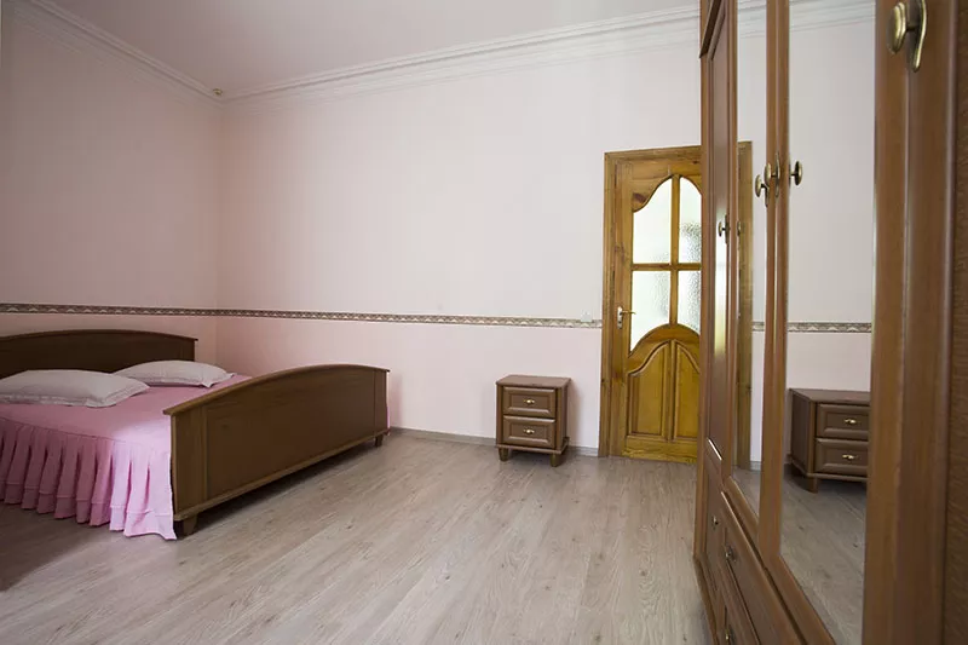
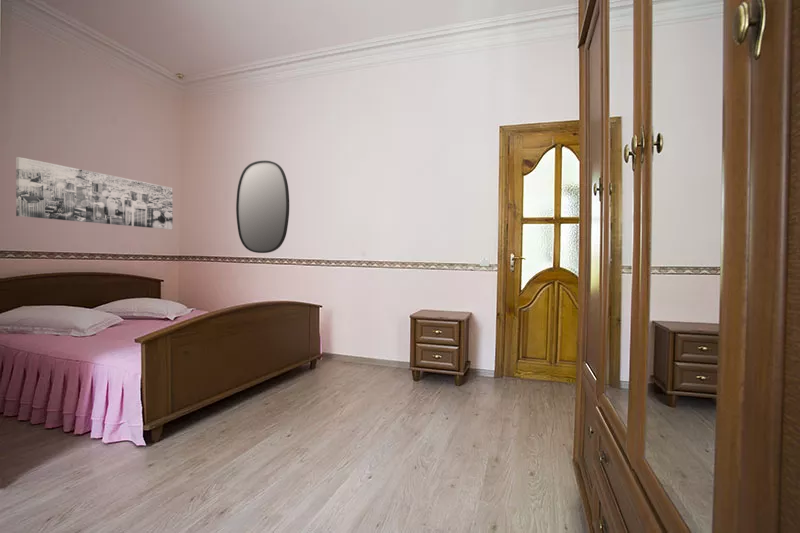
+ wall art [15,156,174,231]
+ home mirror [235,160,290,254]
